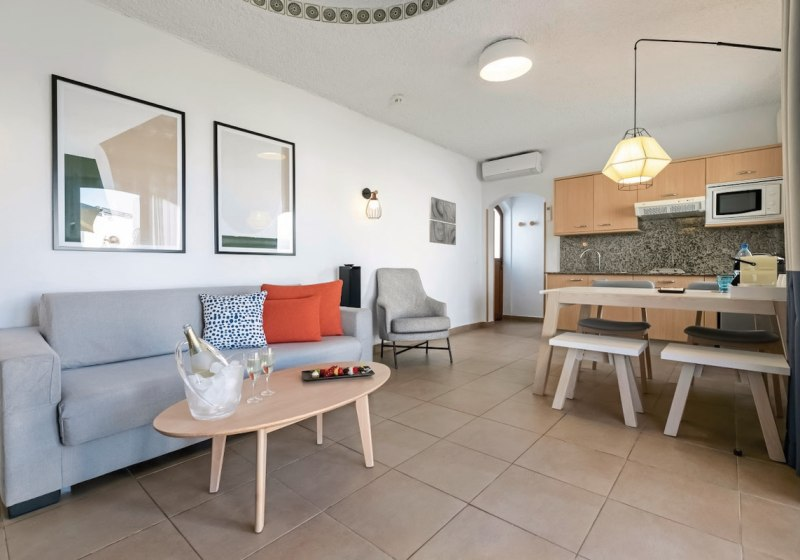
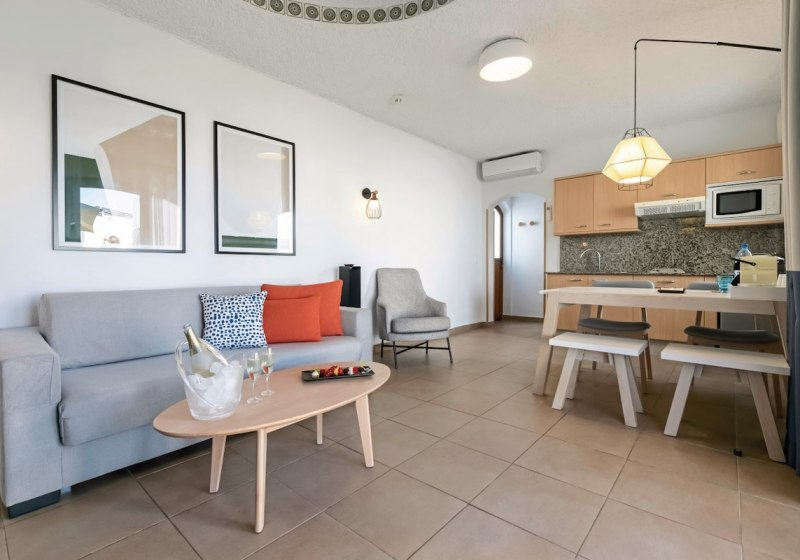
- wall art [428,196,457,246]
